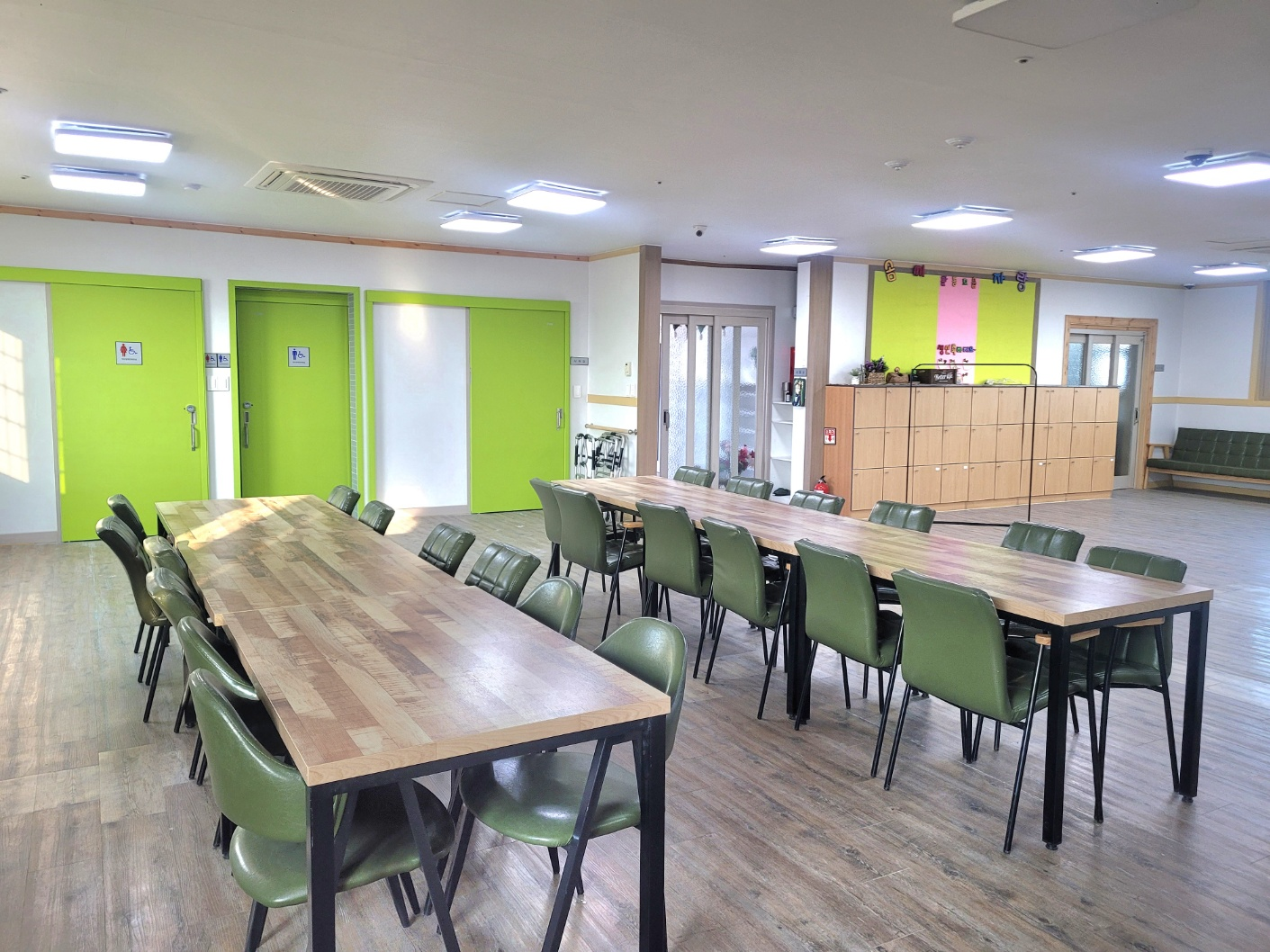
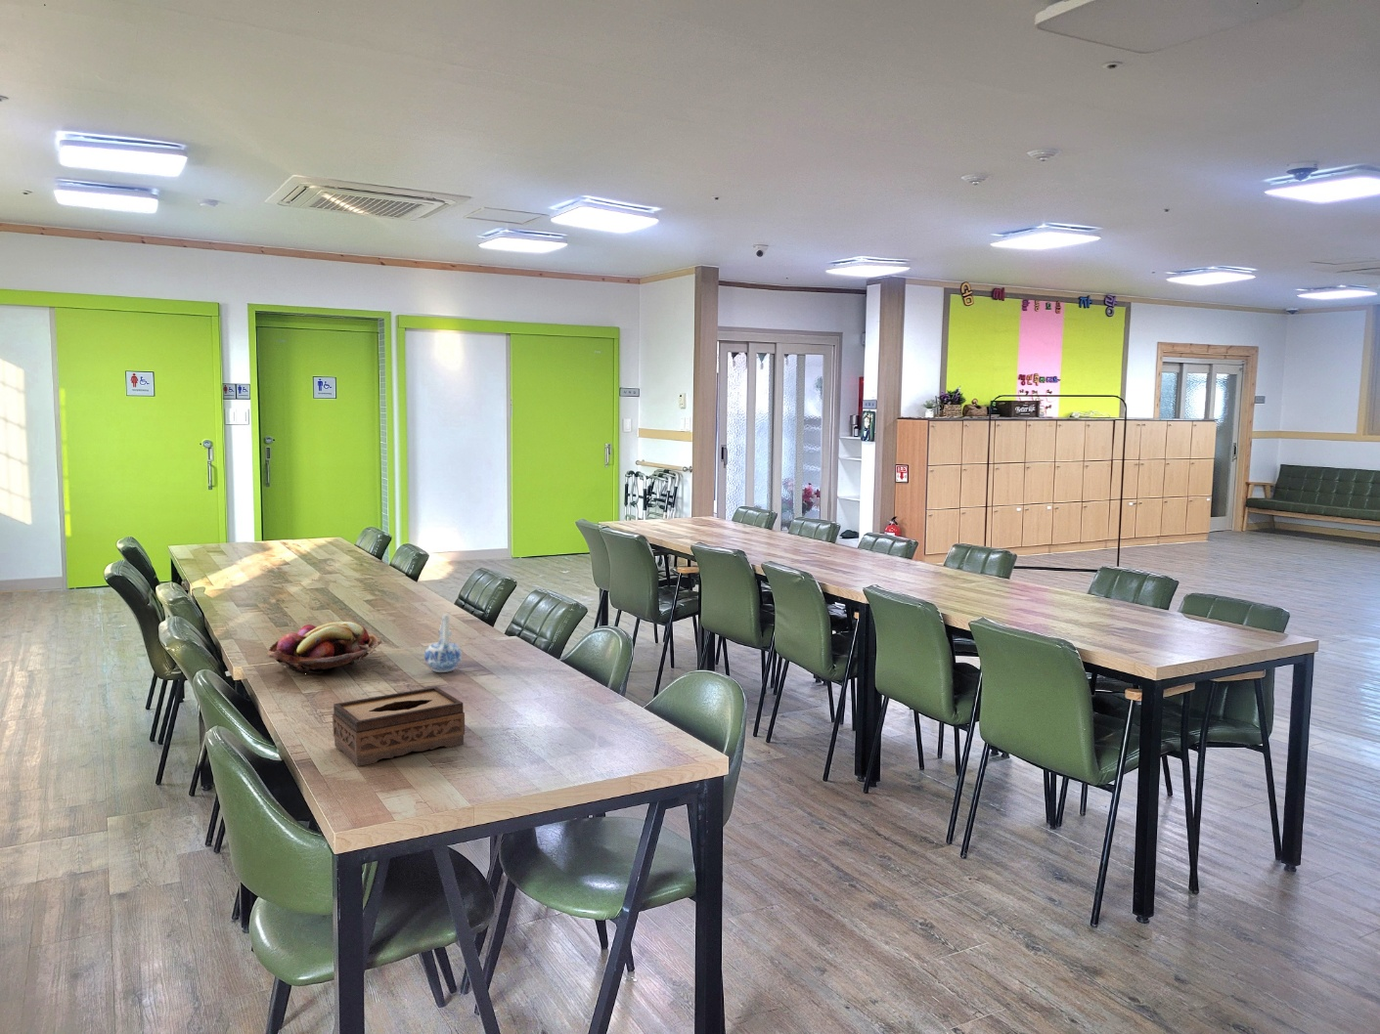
+ ceramic pitcher [424,613,463,673]
+ tissue box [331,686,465,767]
+ fruit basket [266,620,384,676]
